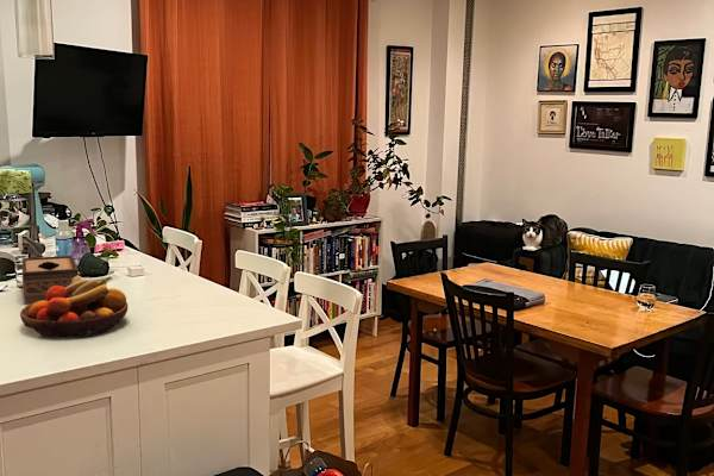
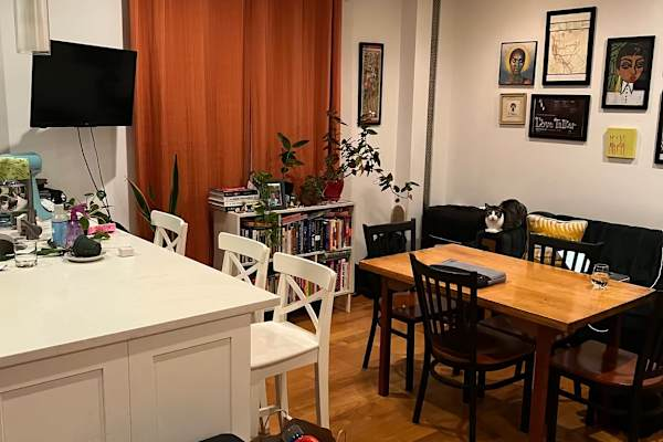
- tissue box [20,255,80,305]
- fruit bowl [19,275,129,338]
